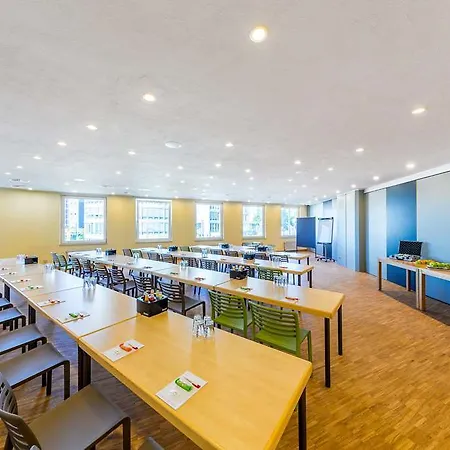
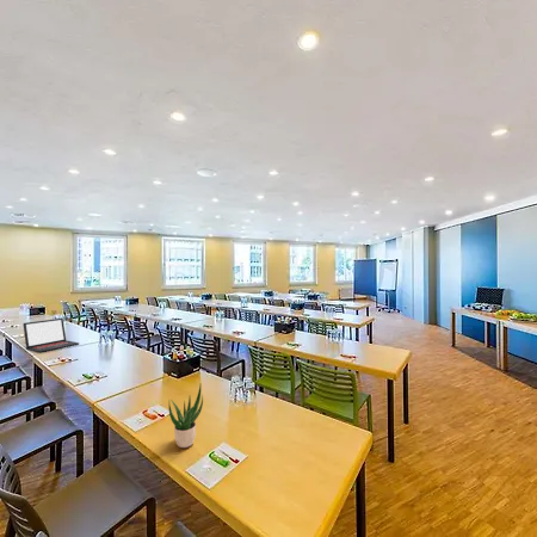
+ laptop [23,317,80,353]
+ potted plant [168,384,204,449]
